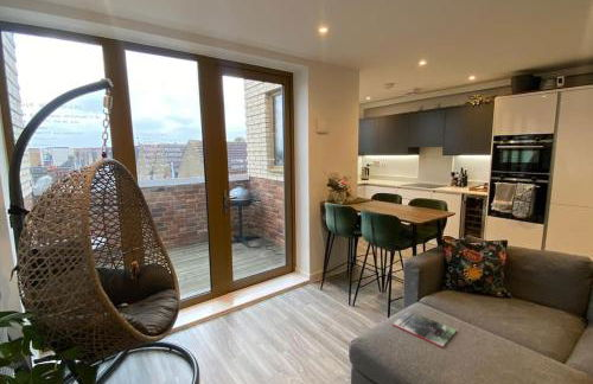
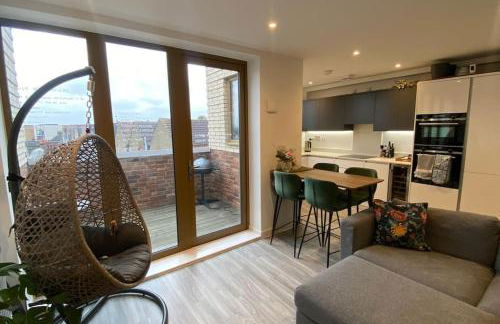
- magazine [391,309,458,348]
